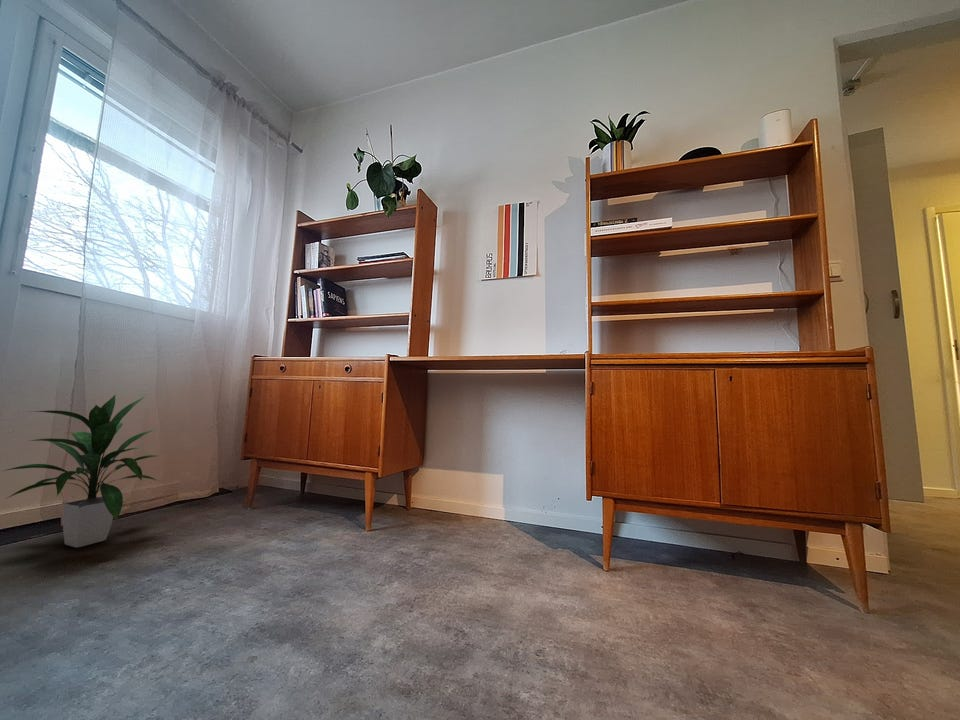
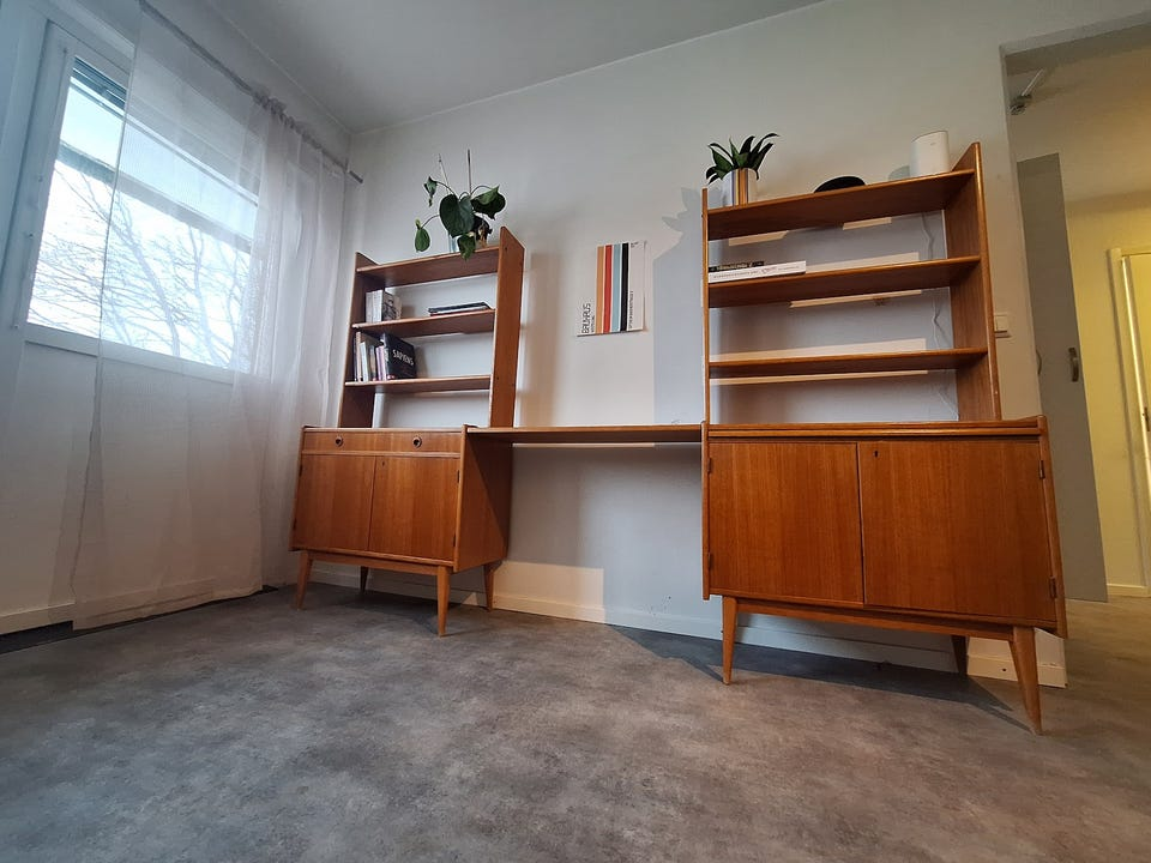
- indoor plant [2,393,159,548]
